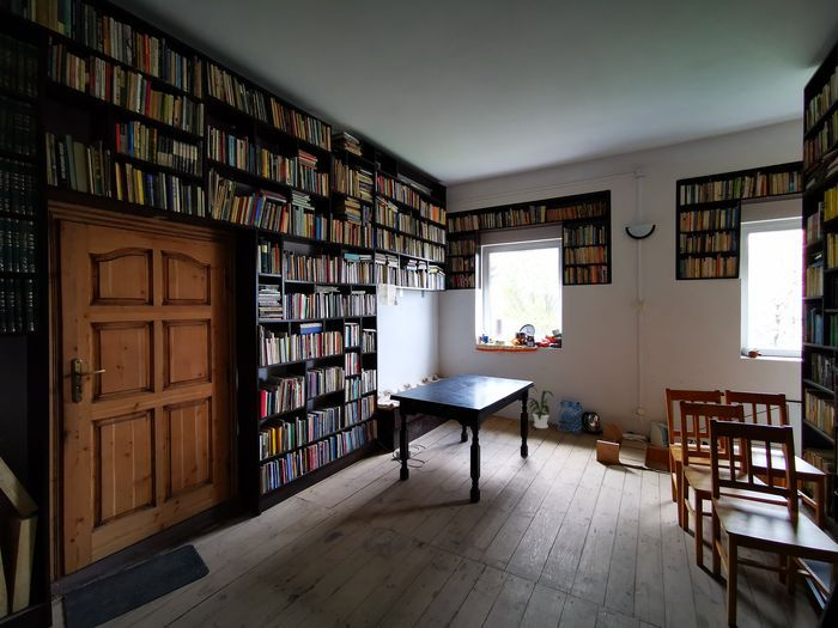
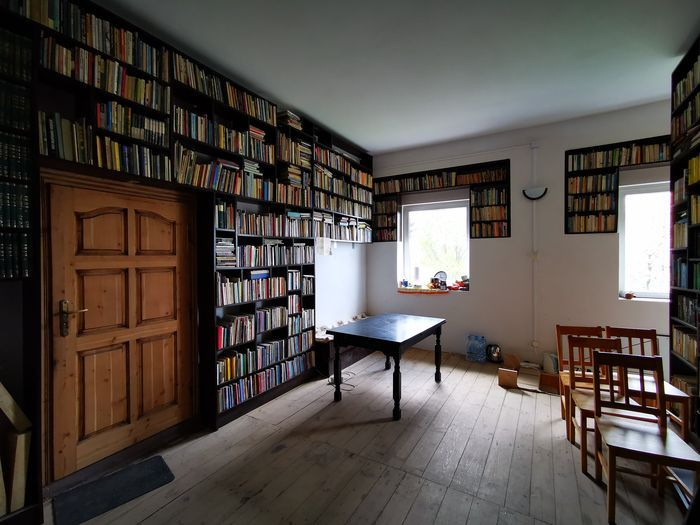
- house plant [528,385,555,429]
